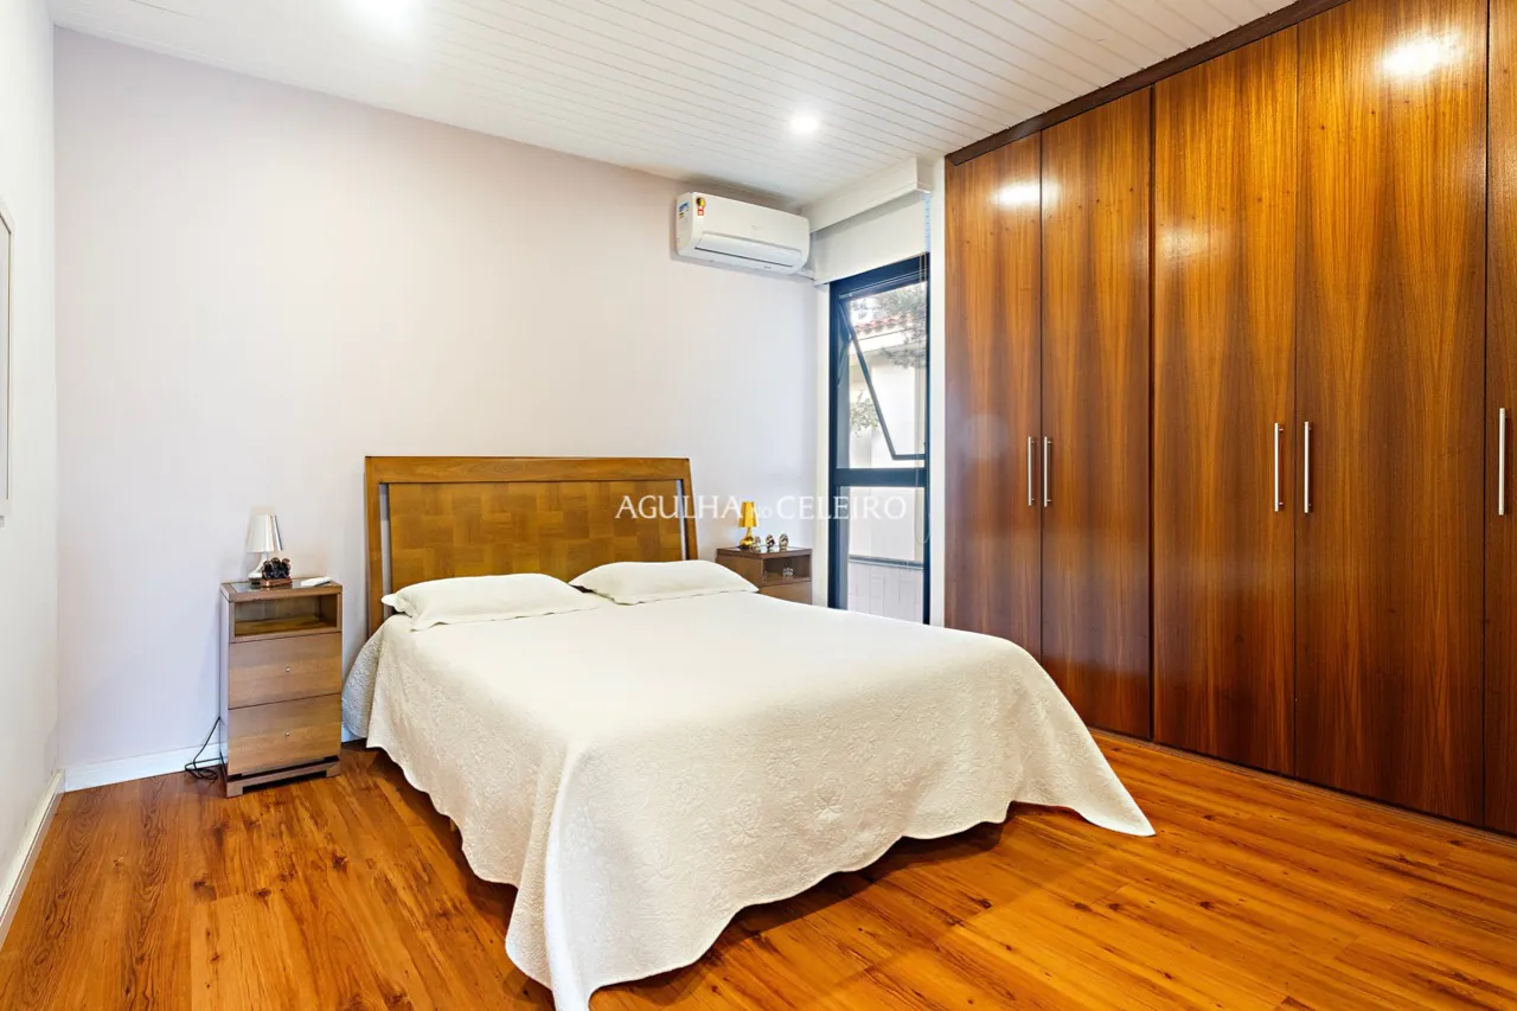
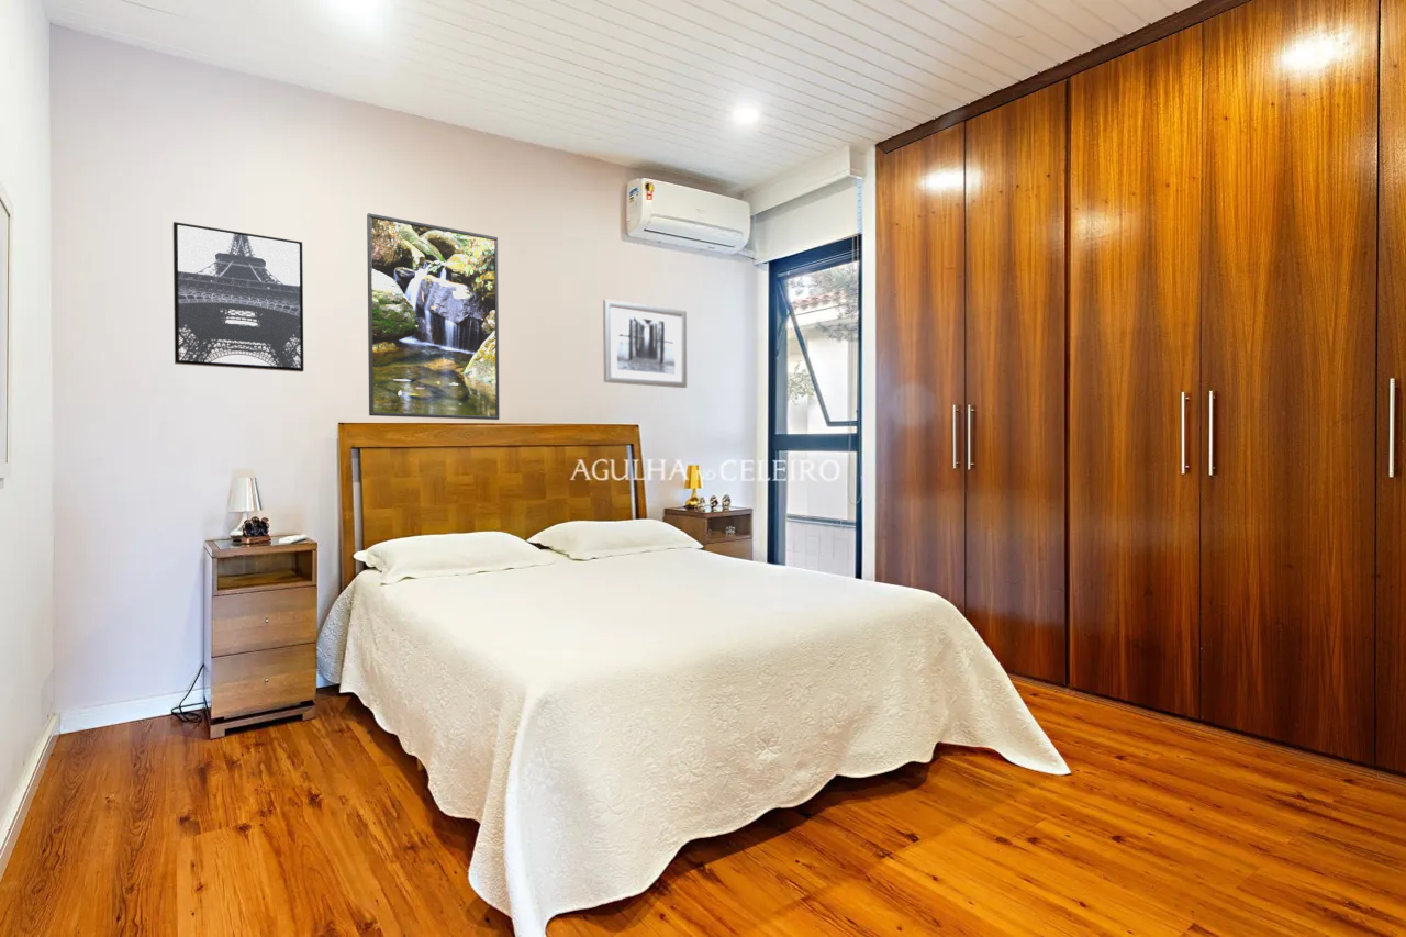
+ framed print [366,212,500,421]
+ wall art [602,298,688,389]
+ wall art [172,221,304,373]
